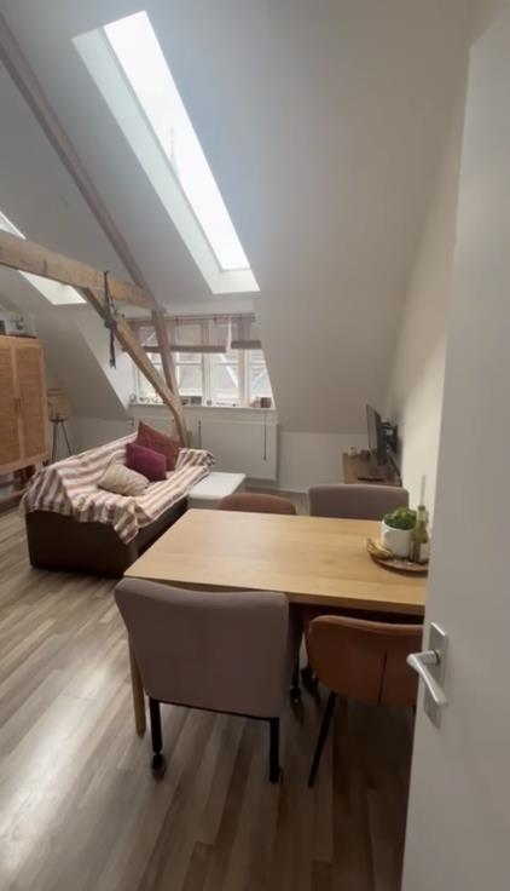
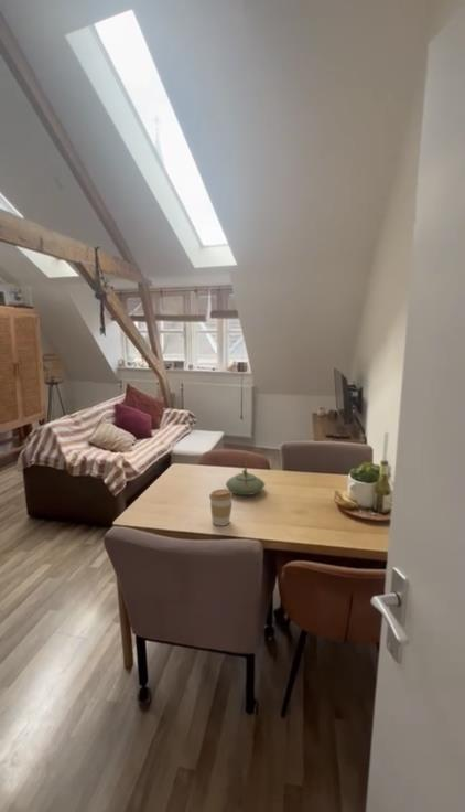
+ teapot [225,459,266,496]
+ coffee cup [208,489,234,526]
